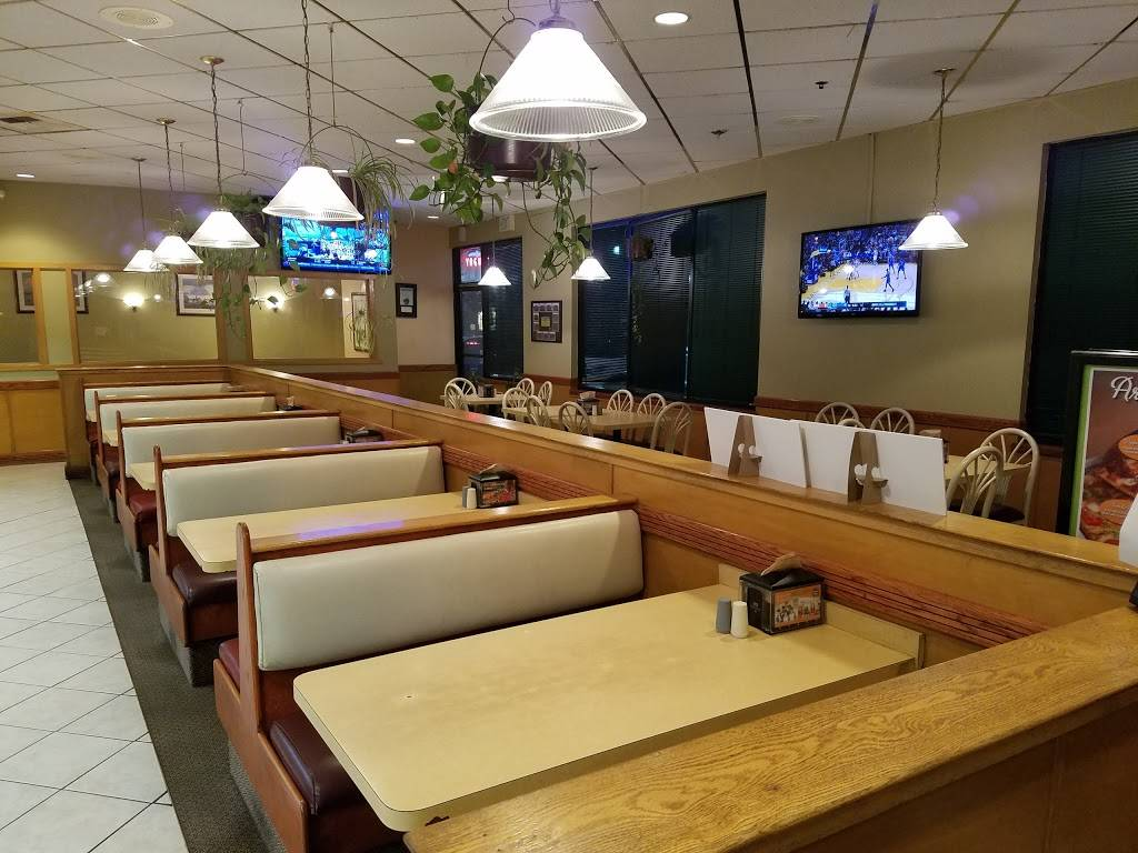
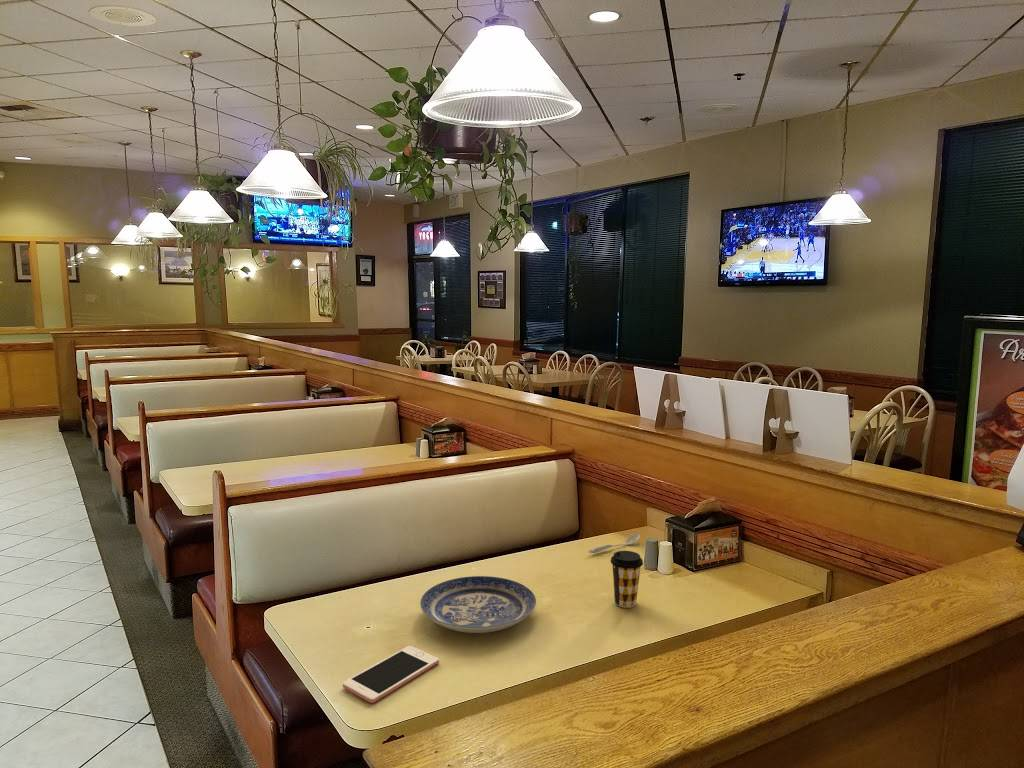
+ cell phone [342,645,440,704]
+ spoon [588,533,641,554]
+ coffee cup [610,550,644,609]
+ plate [419,575,537,634]
